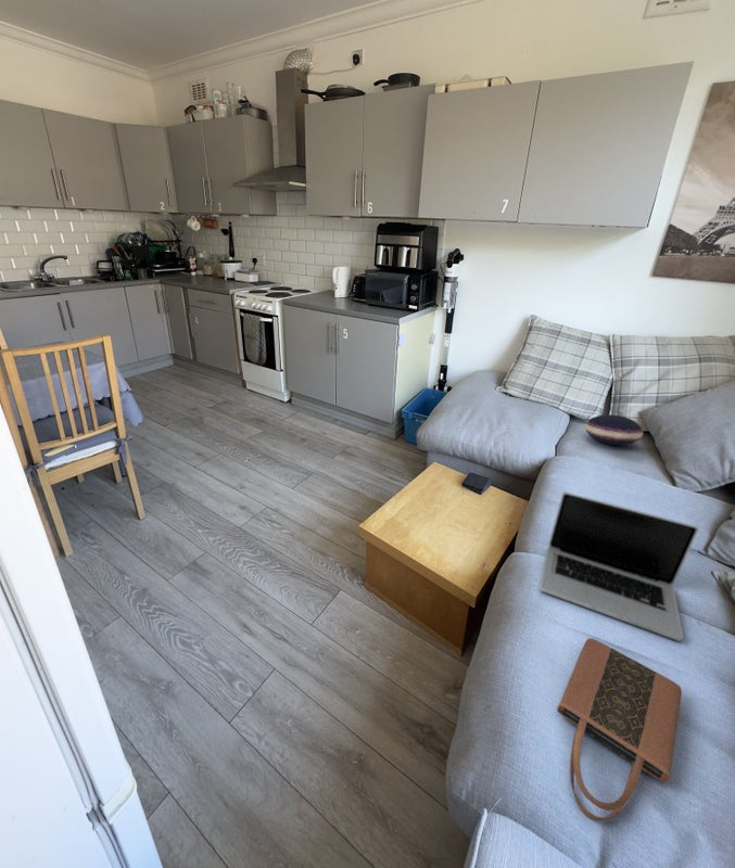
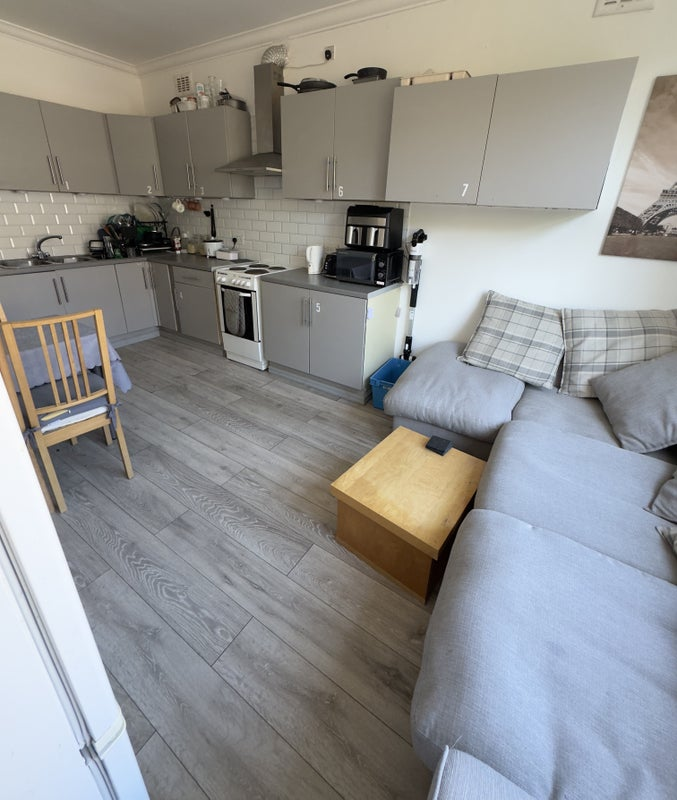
- cushion [584,413,644,446]
- tote bag [556,637,683,822]
- laptop [538,490,700,642]
